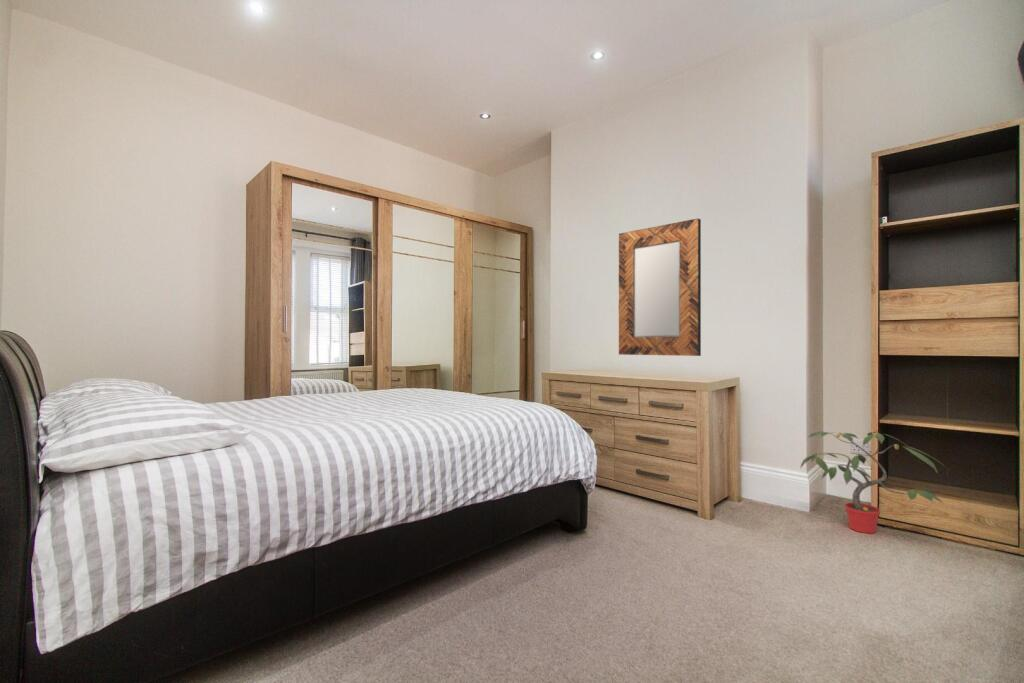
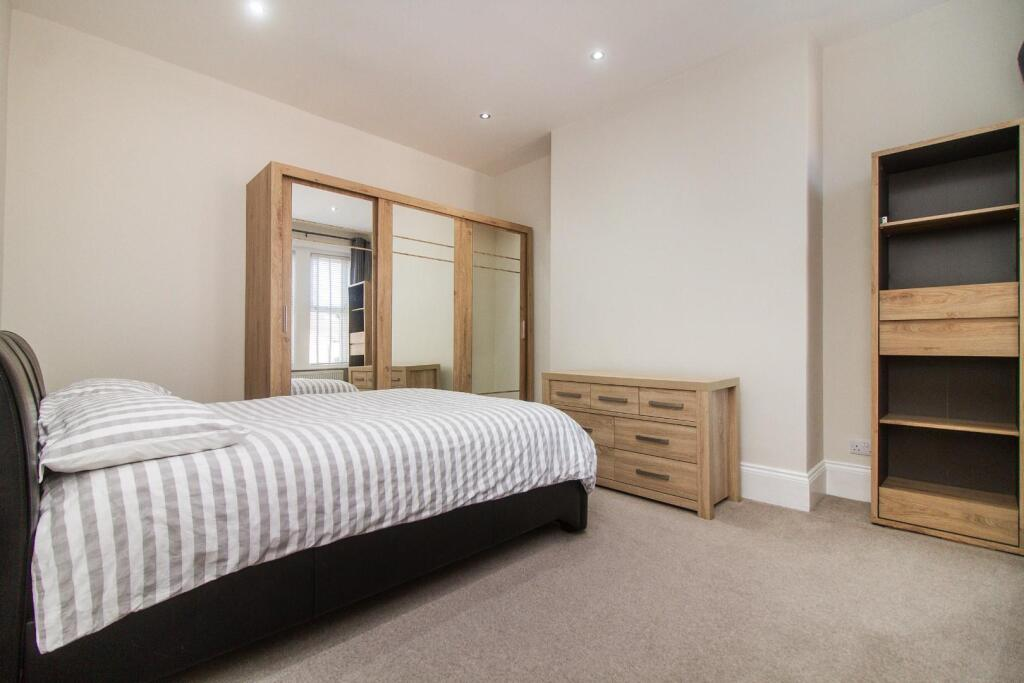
- potted plant [799,431,950,534]
- home mirror [618,217,702,357]
